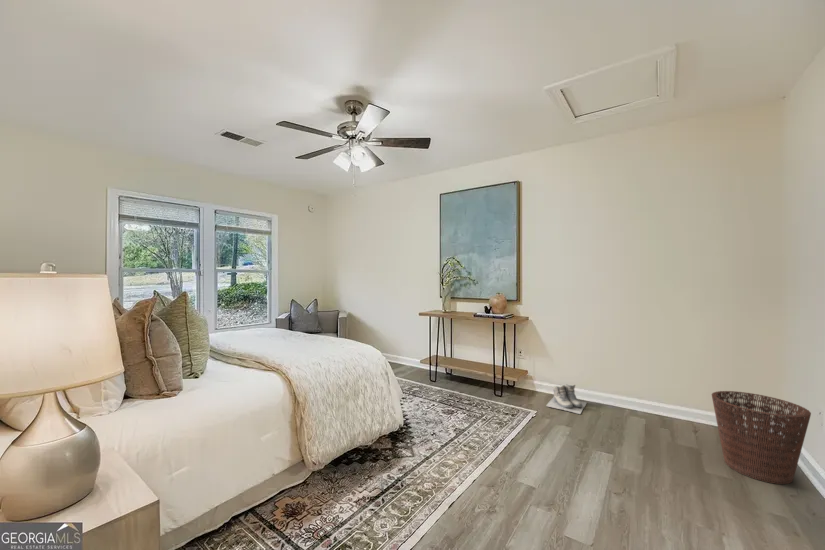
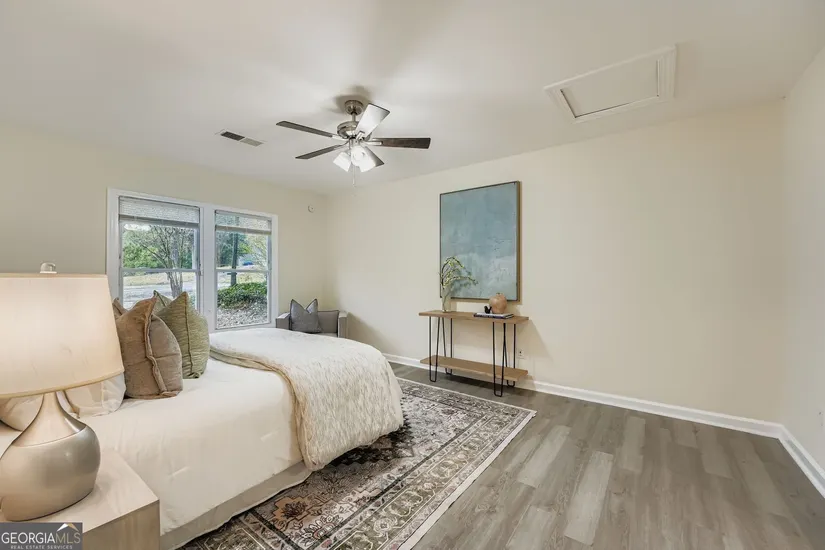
- basket [711,390,812,485]
- boots [545,384,587,415]
